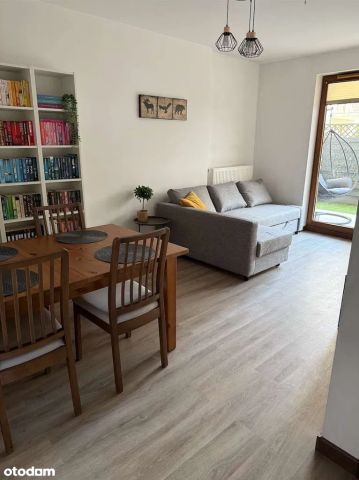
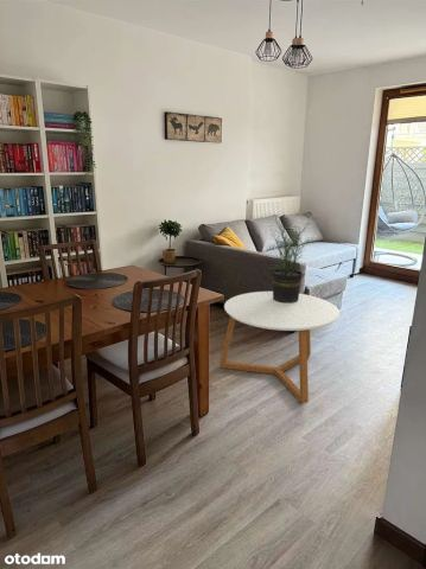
+ coffee table [218,290,341,404]
+ potted plant [269,213,316,303]
